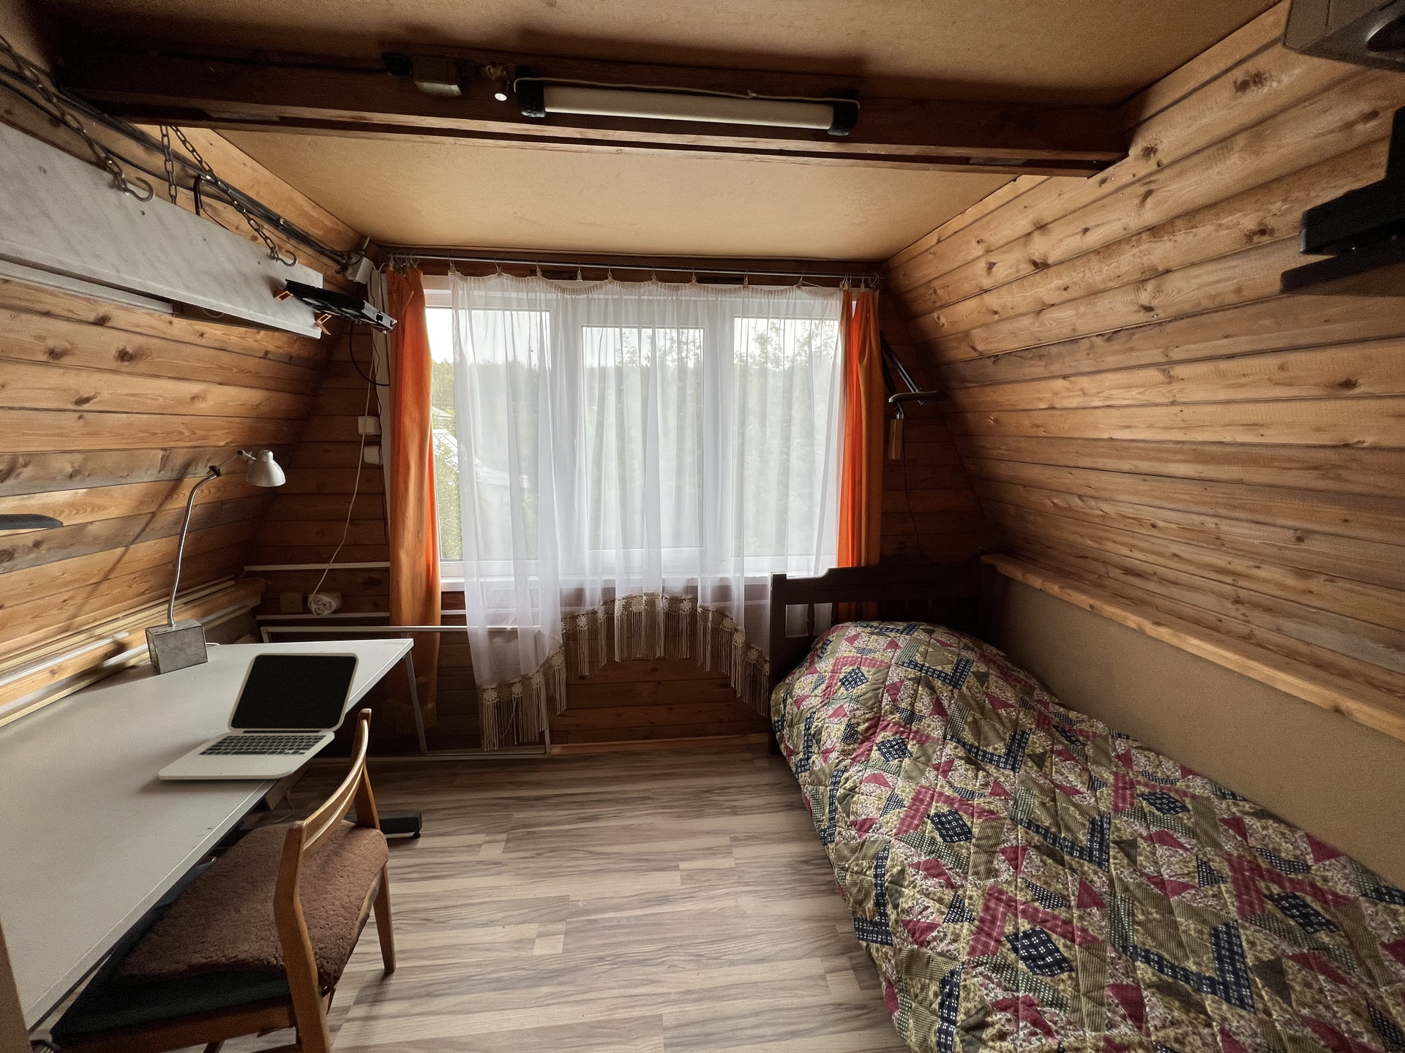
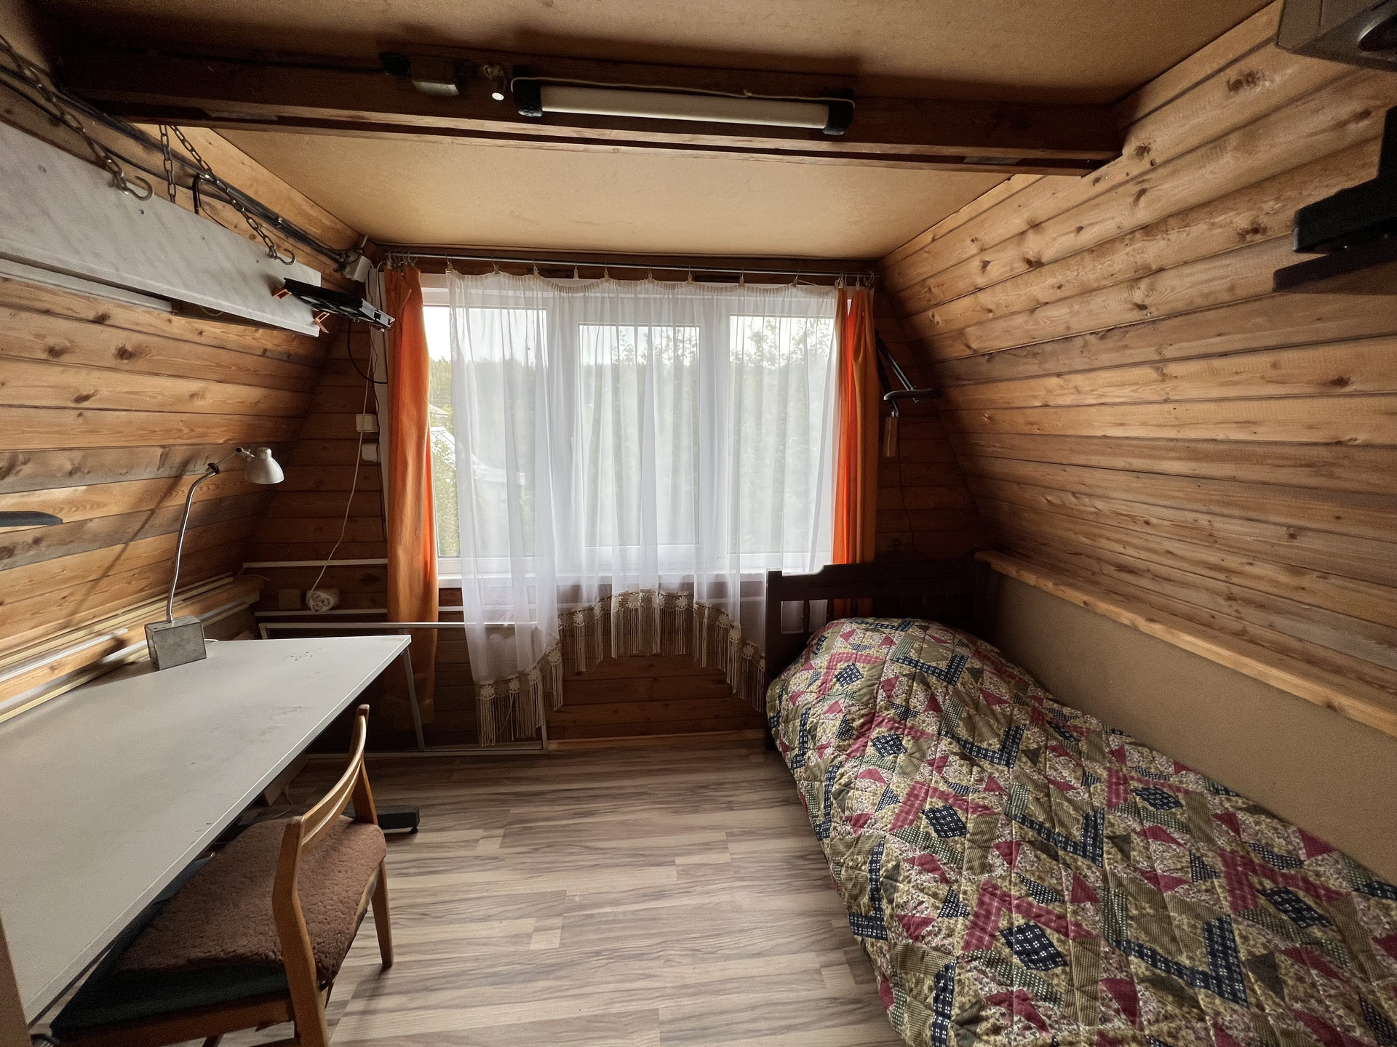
- laptop [157,653,360,780]
